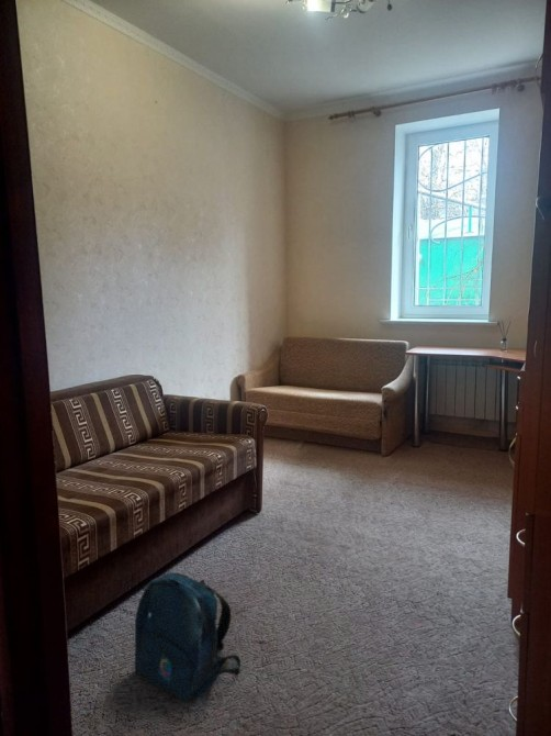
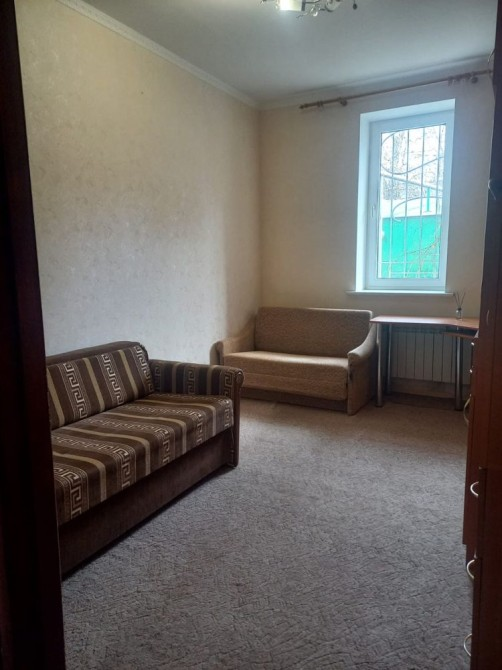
- backpack [134,571,244,704]
